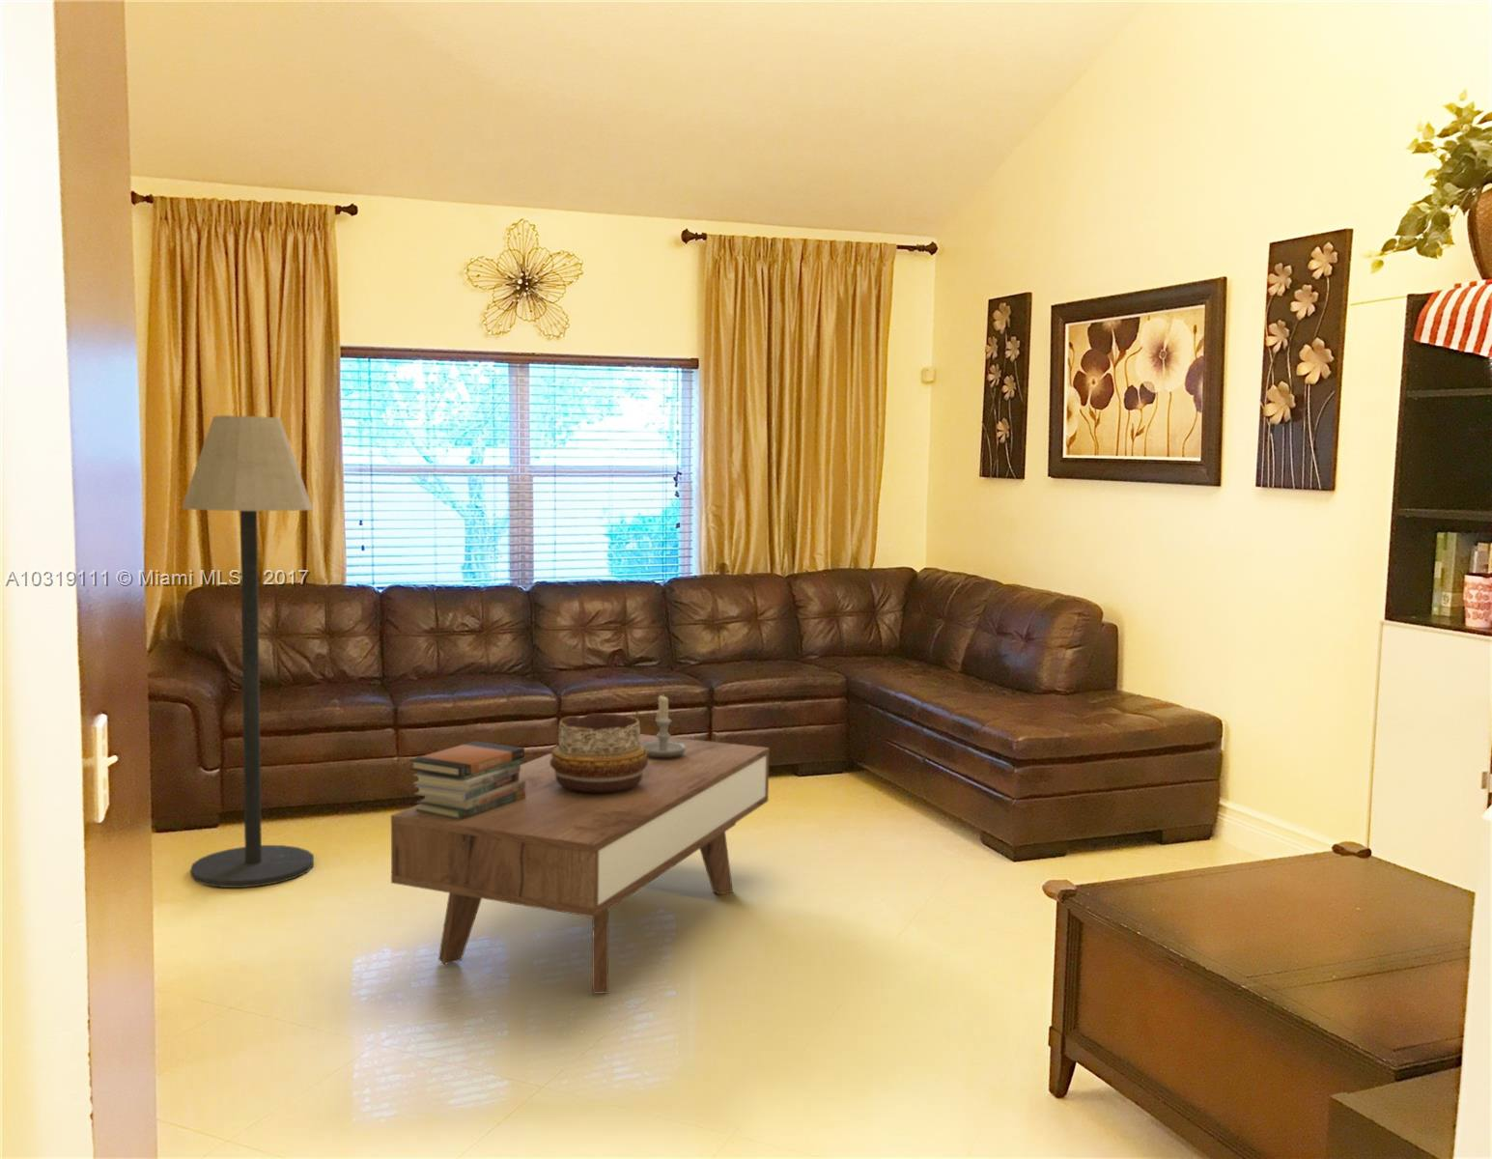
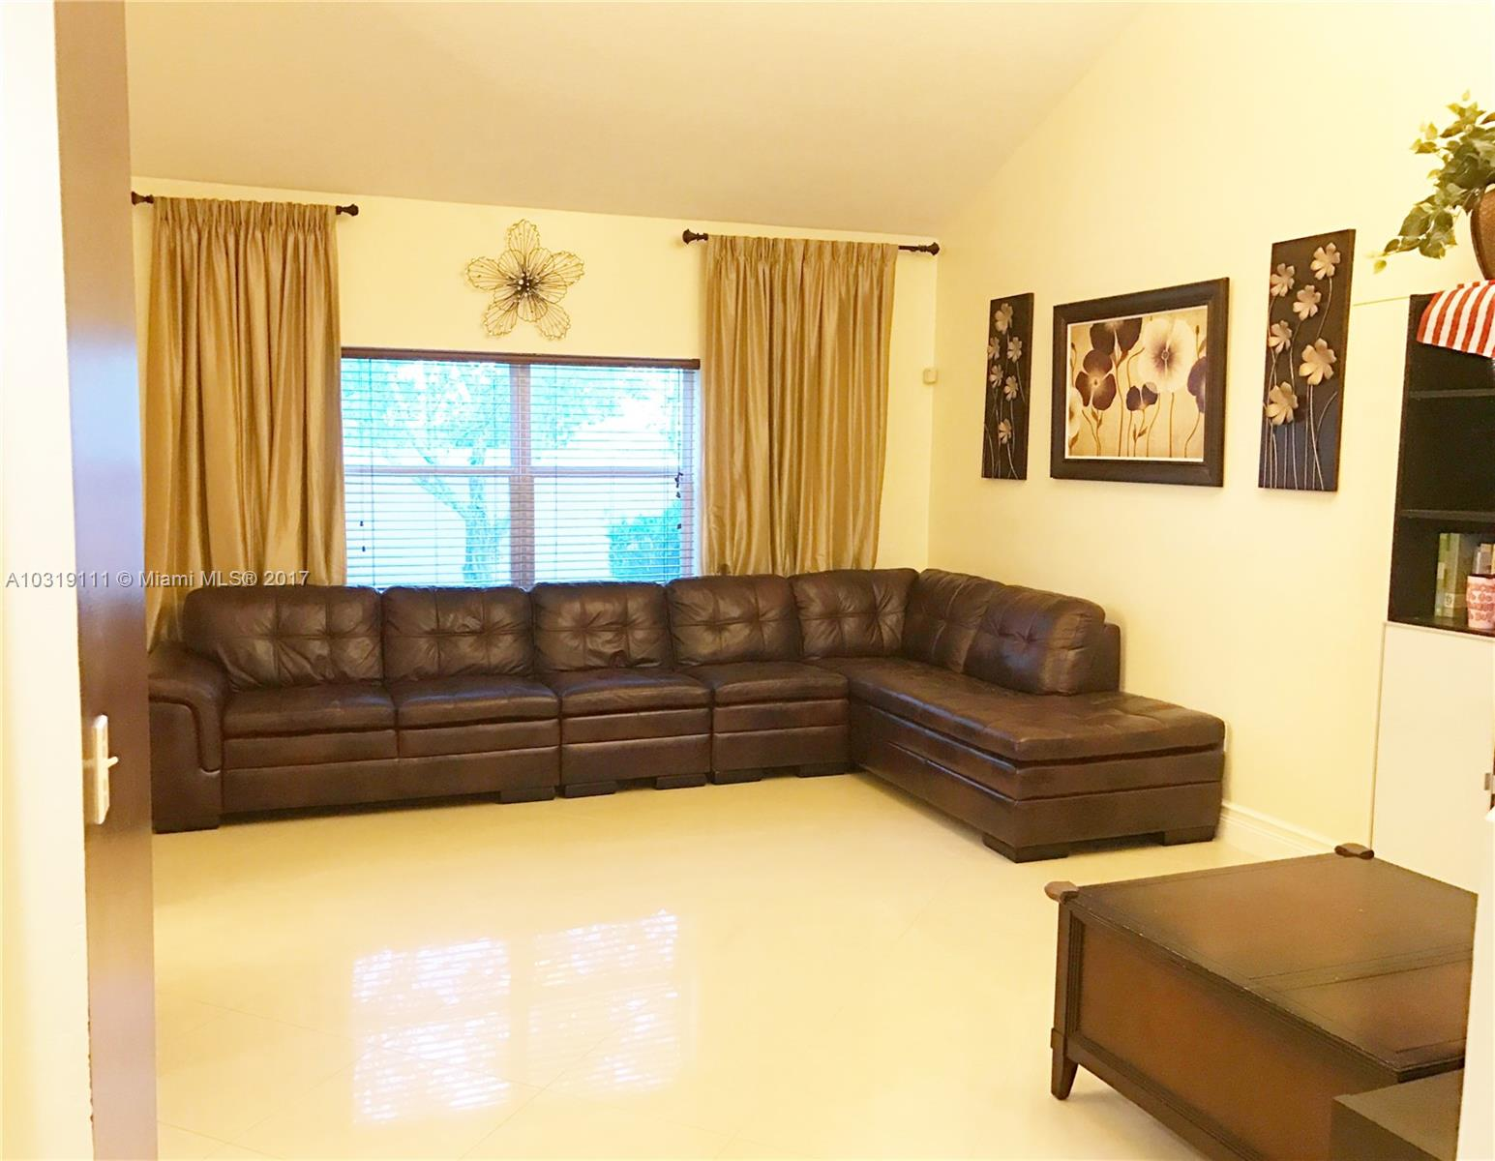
- book stack [408,740,527,820]
- coffee table [390,733,770,994]
- candle [642,694,685,758]
- floor lamp [180,414,315,889]
- decorative bowl [551,713,648,793]
